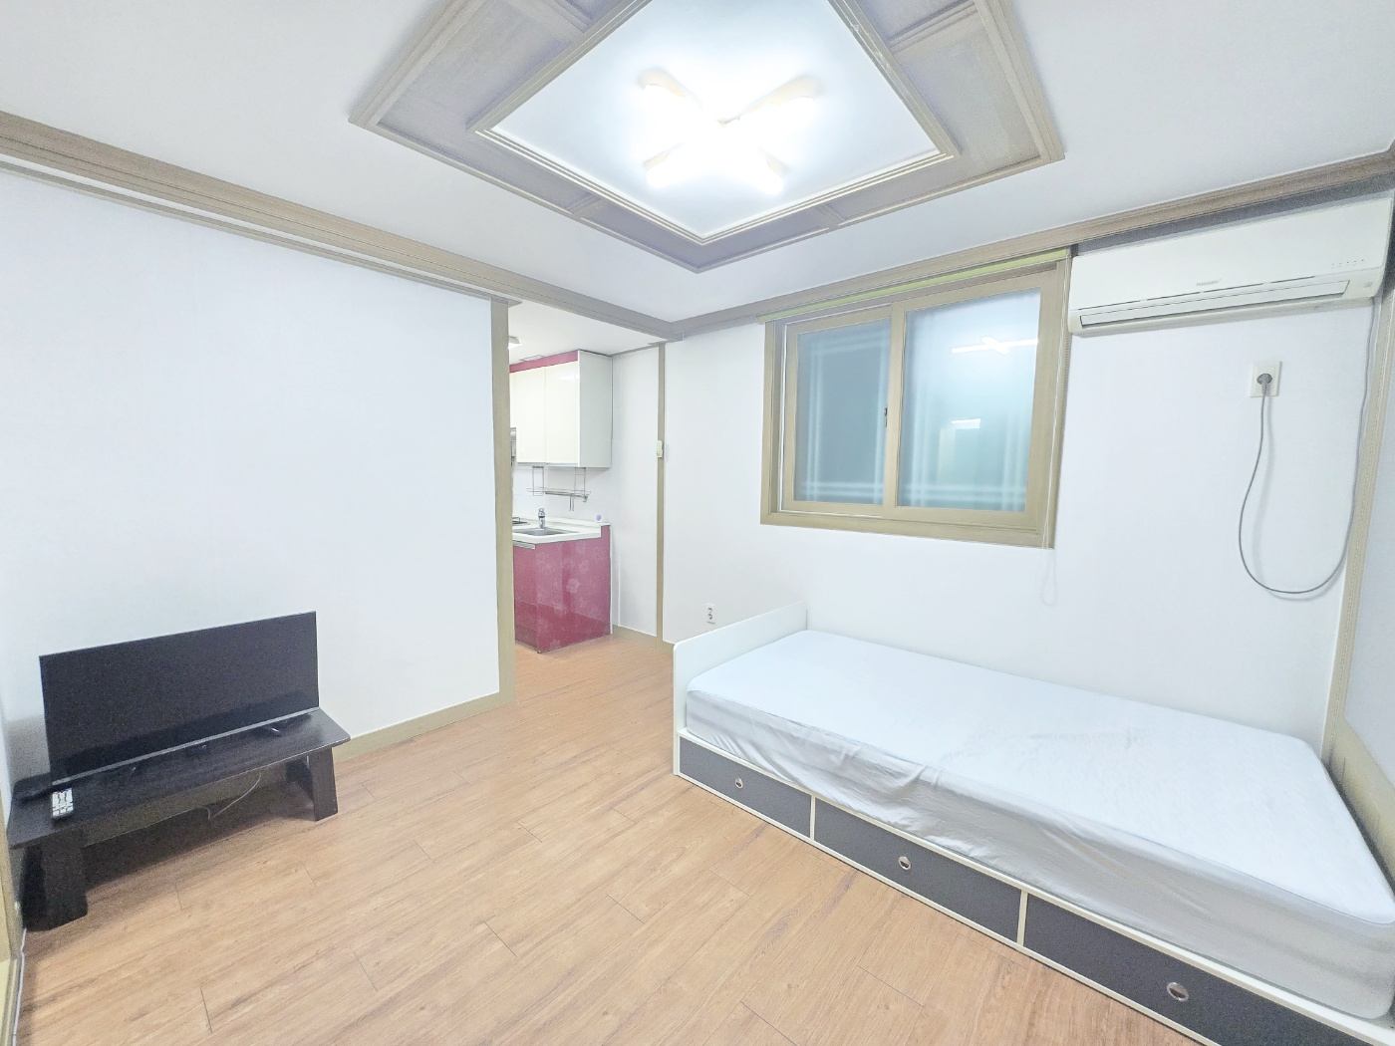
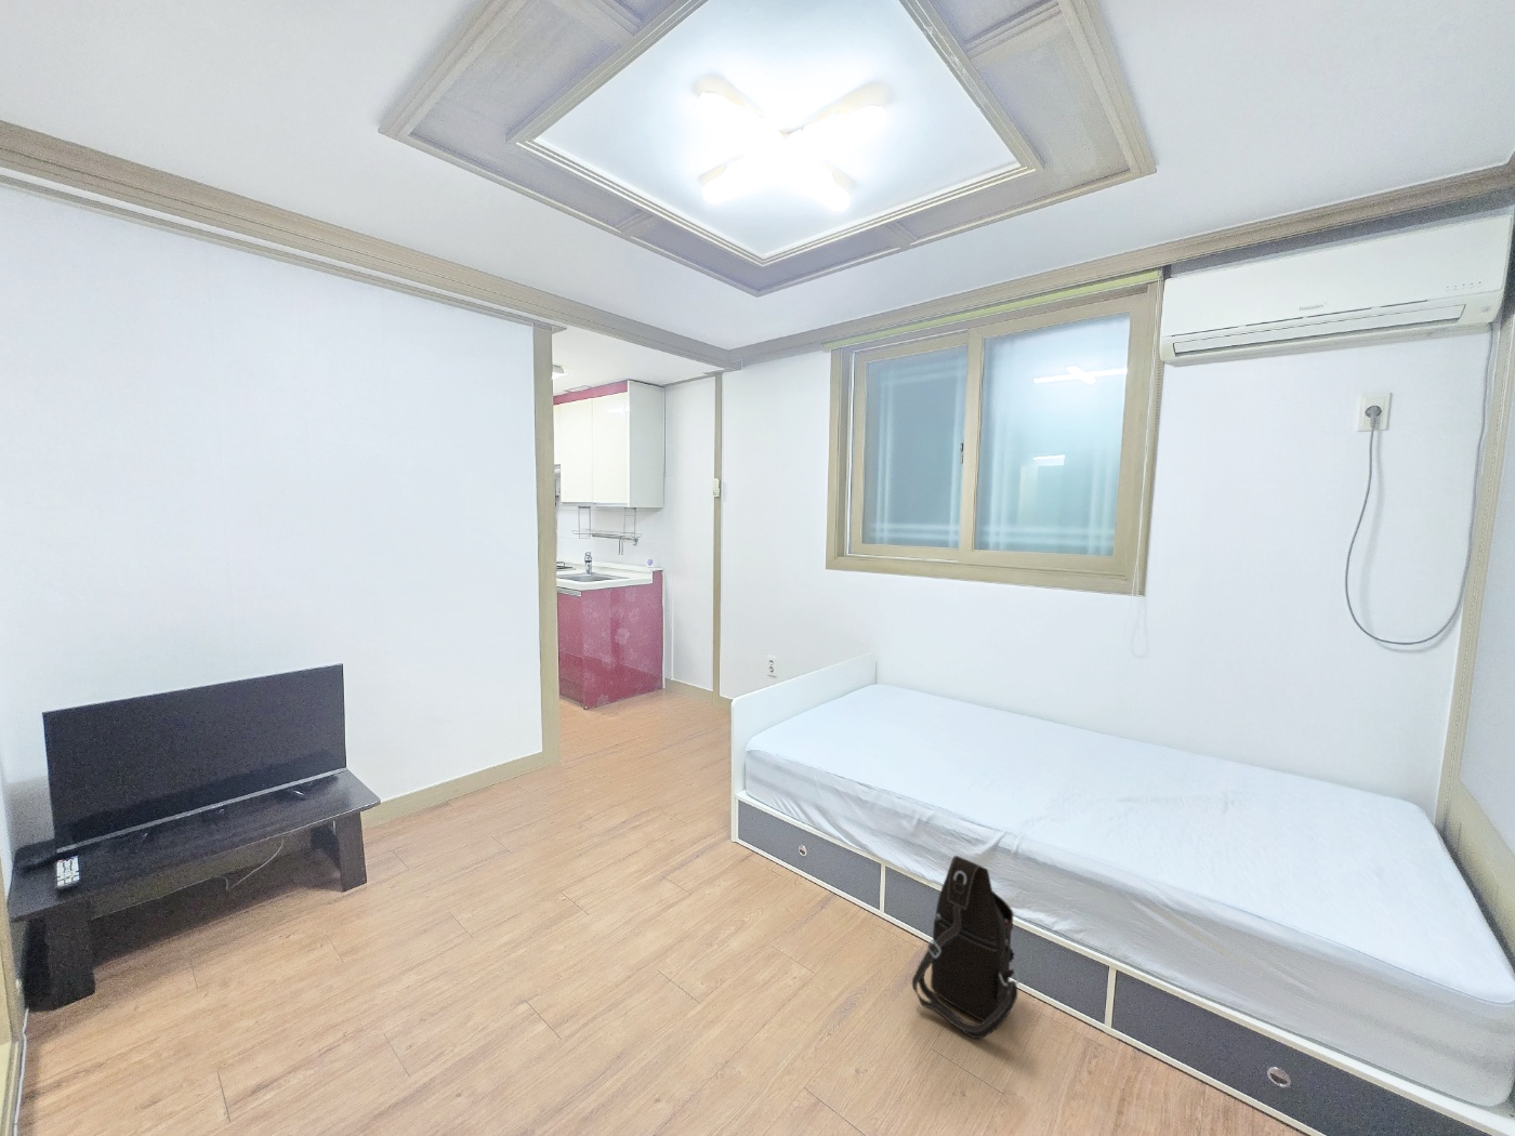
+ shoulder bag [911,854,1020,1039]
